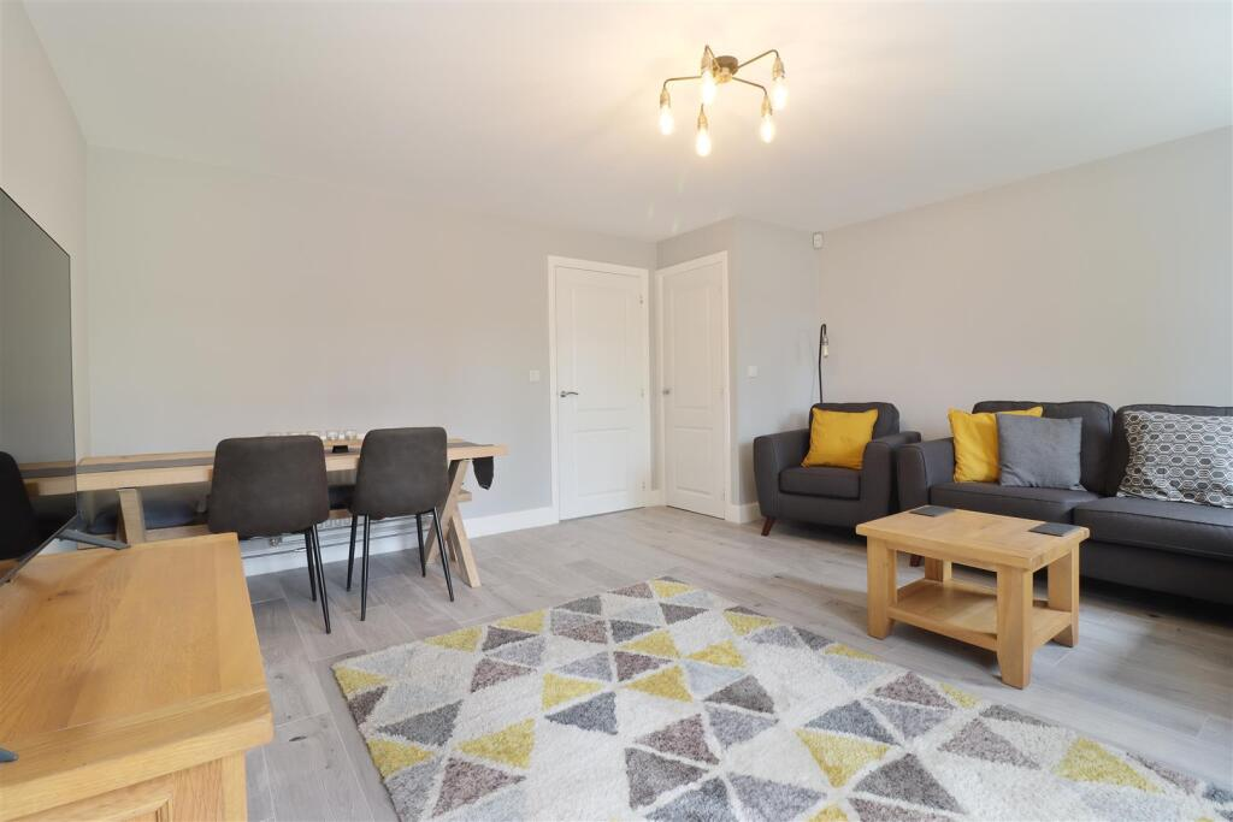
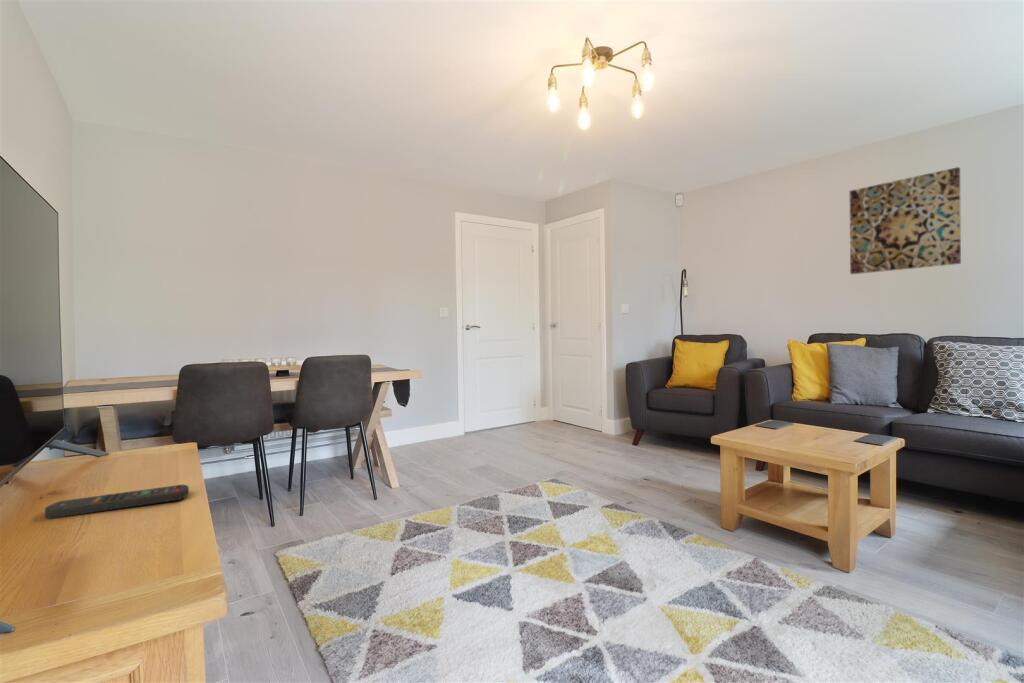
+ wall art [849,166,962,275]
+ remote control [44,484,190,520]
